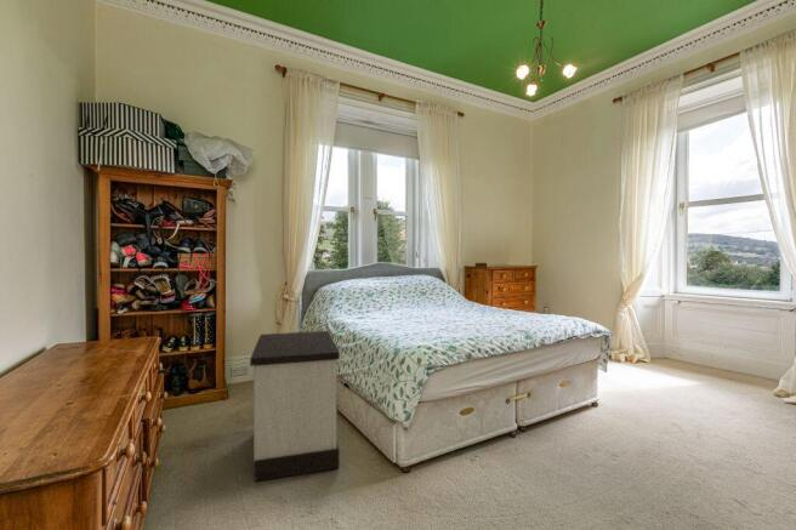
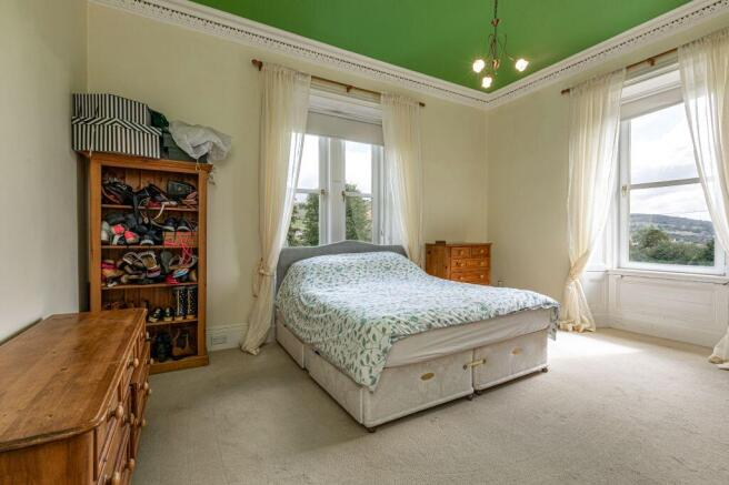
- nightstand [249,330,341,483]
